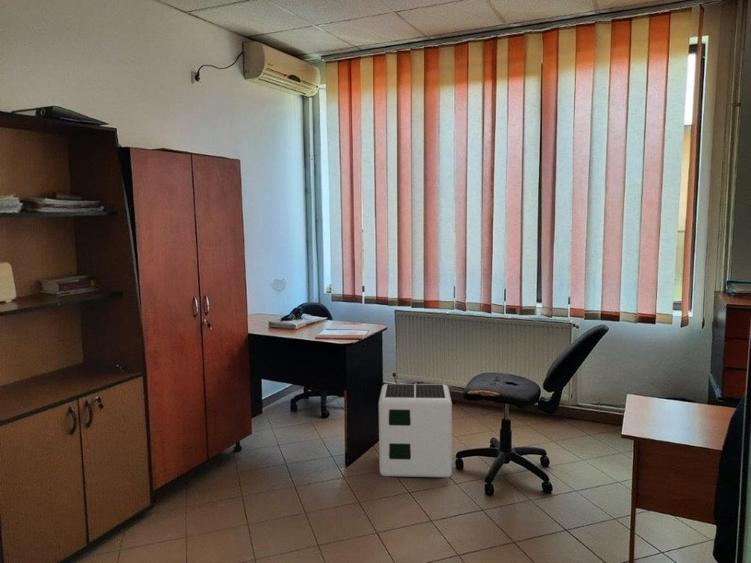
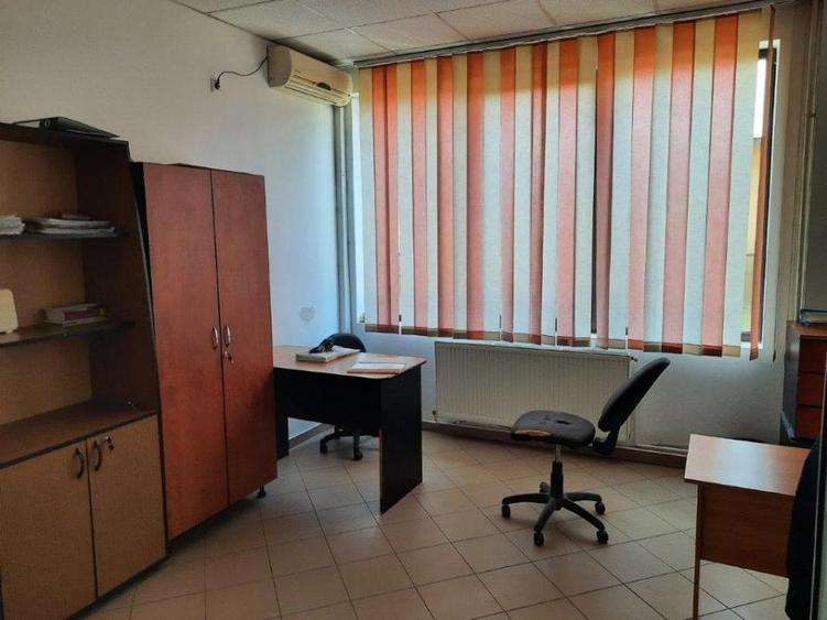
- air purifier [378,383,453,478]
